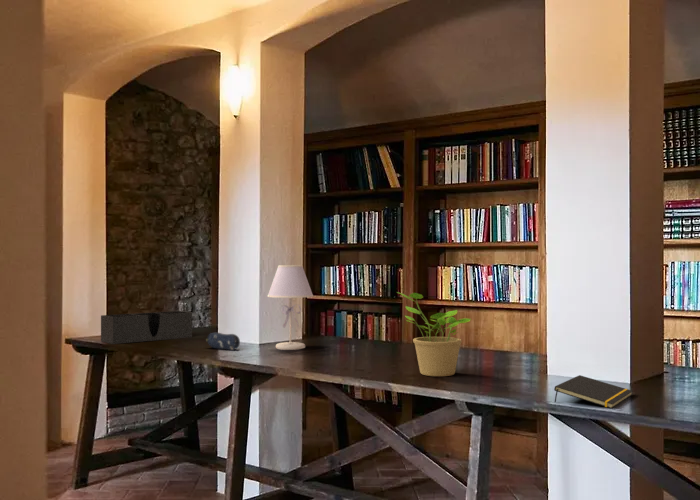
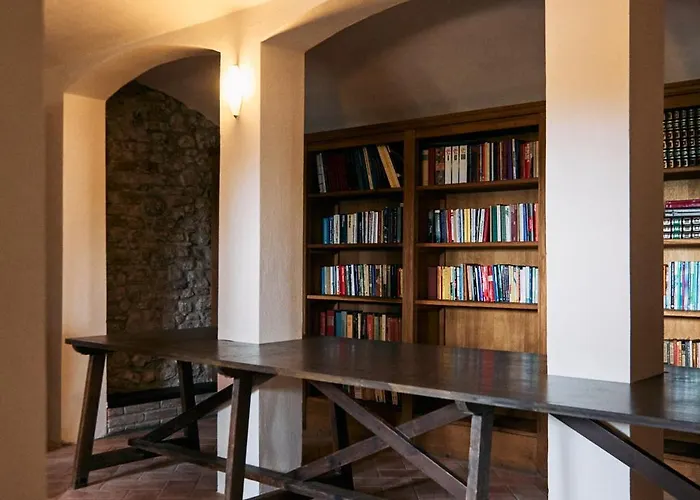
- notepad [553,374,634,410]
- pencil case [205,331,241,351]
- table lamp [266,264,314,351]
- potted plant [396,291,472,377]
- desk organizer [100,310,193,345]
